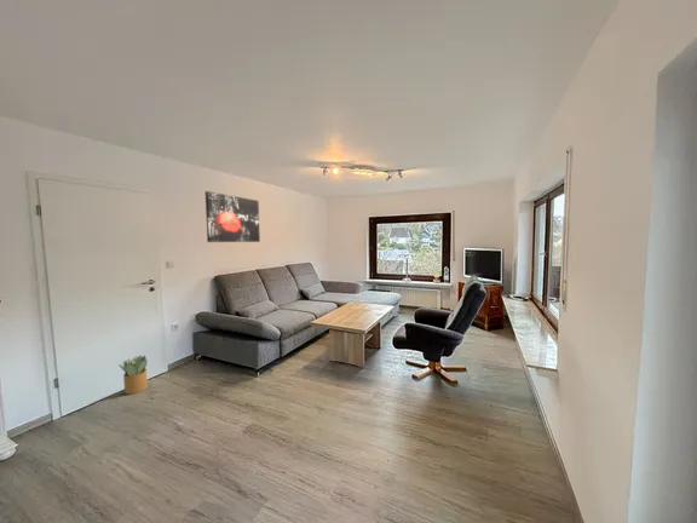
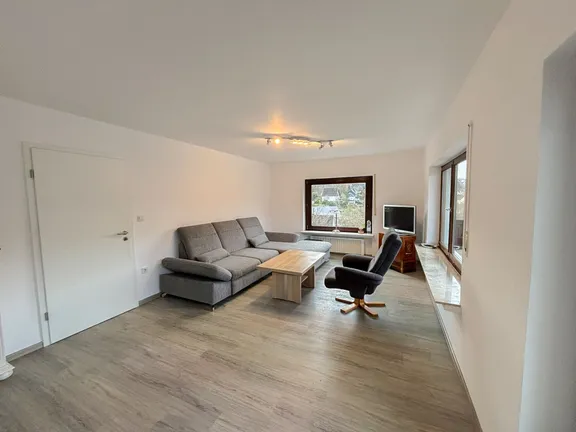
- potted plant [117,354,149,396]
- wall art [205,190,261,243]
